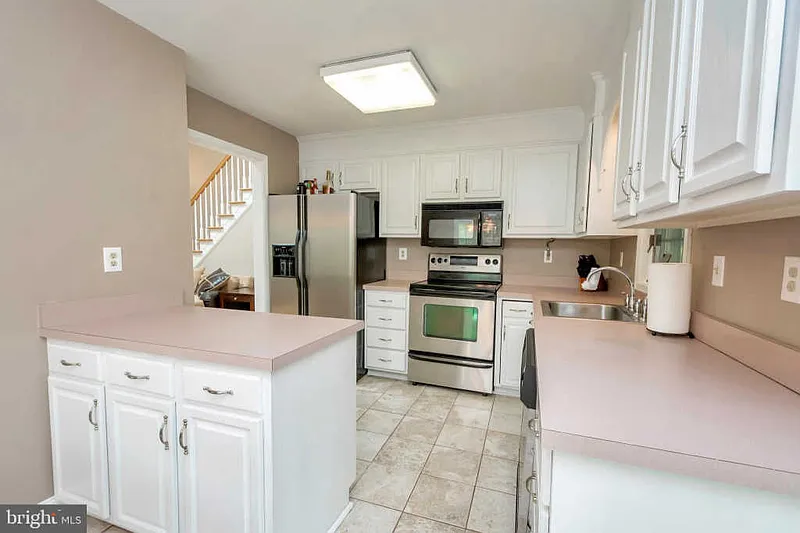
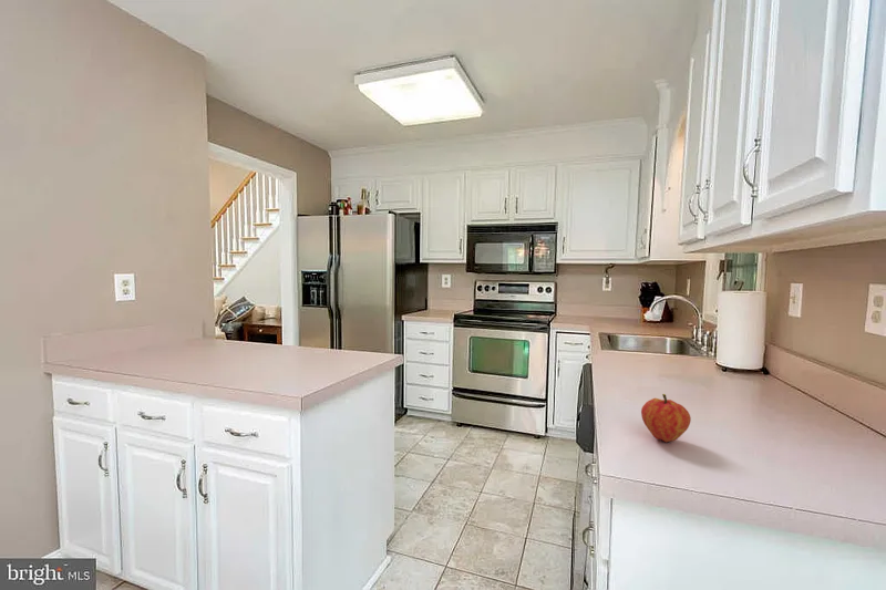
+ fruit [640,393,692,443]
